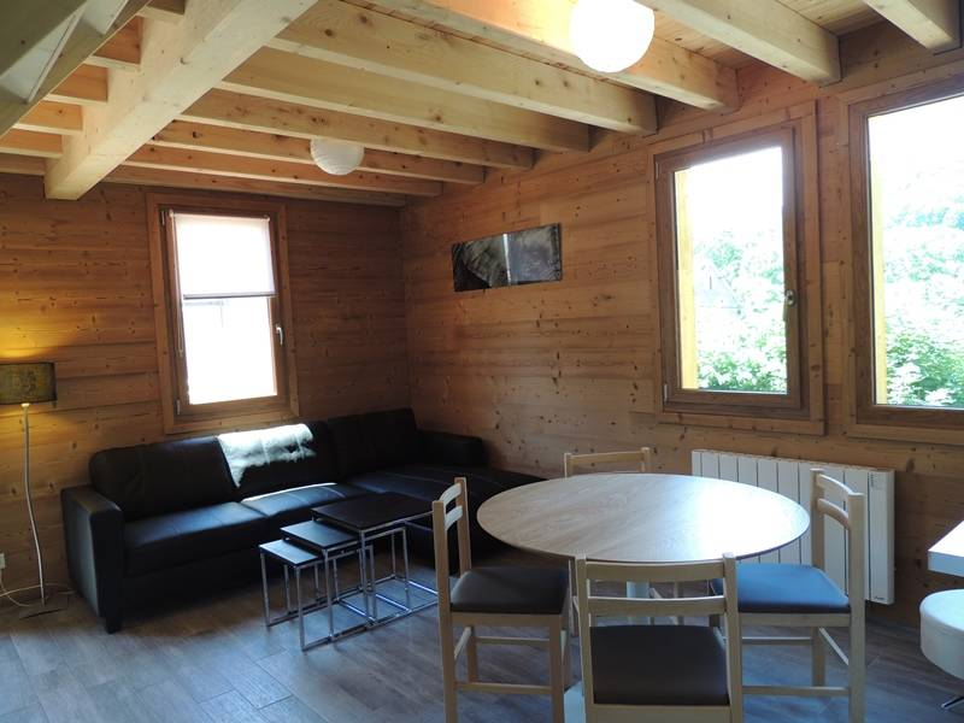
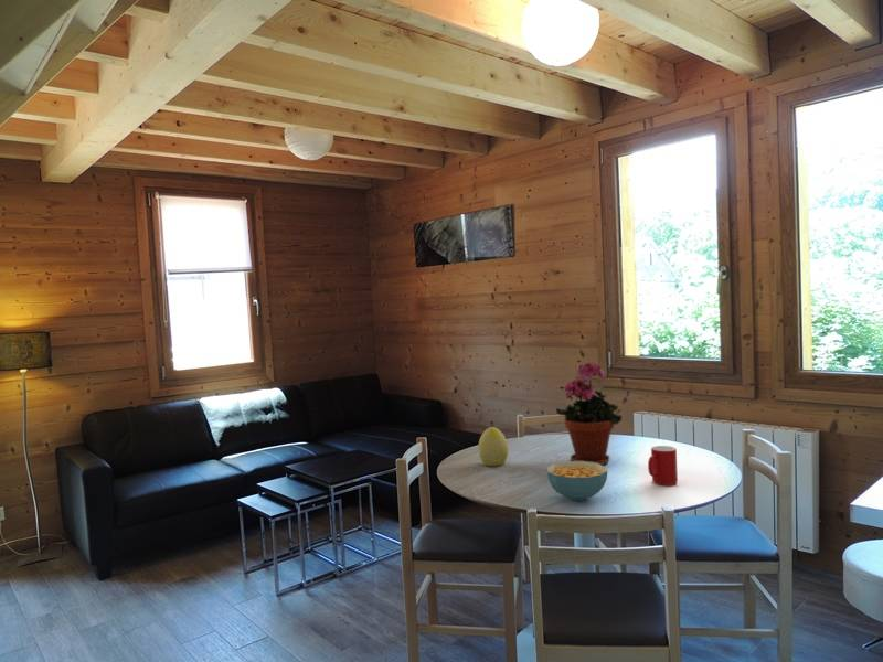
+ potted plant [555,361,623,466]
+ decorative egg [477,426,509,467]
+ cup [647,445,679,487]
+ cereal bowl [545,460,608,502]
